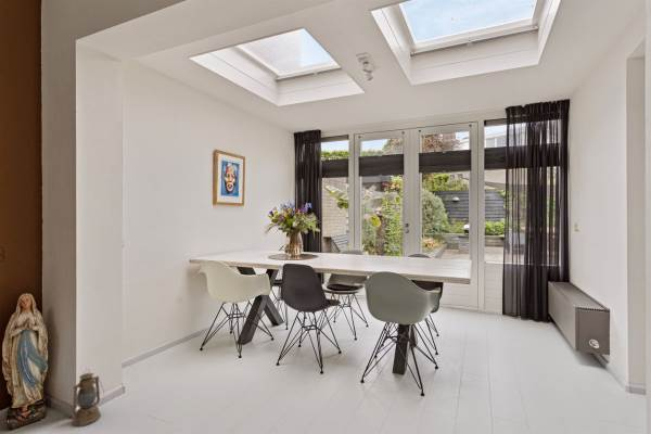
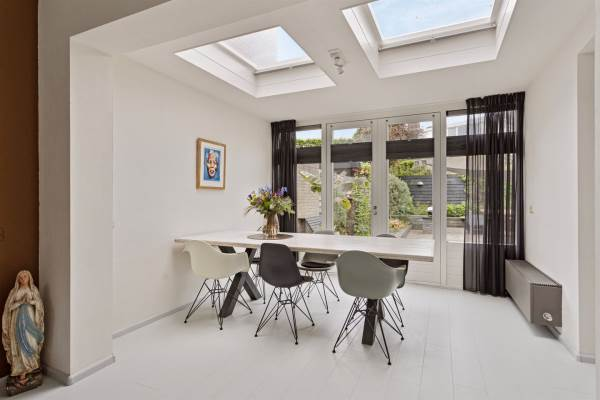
- lantern [71,368,105,427]
